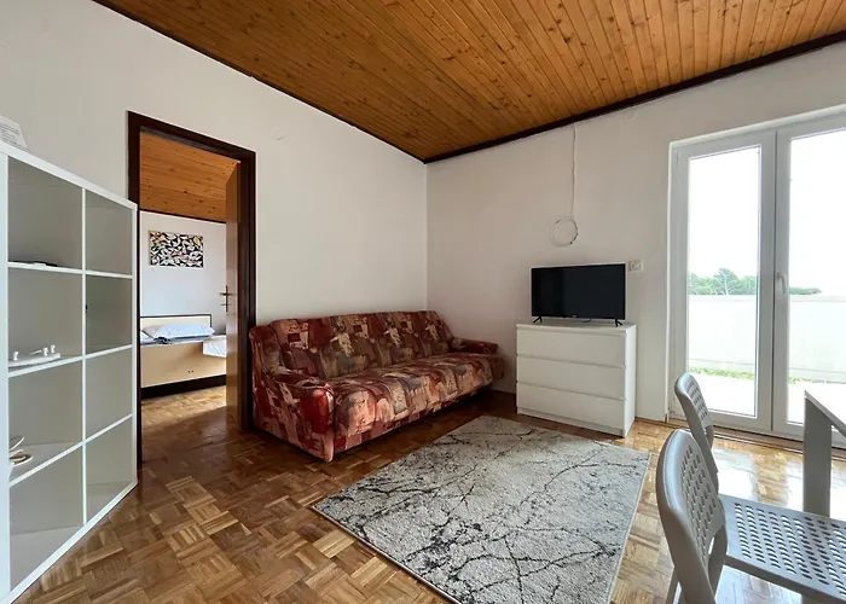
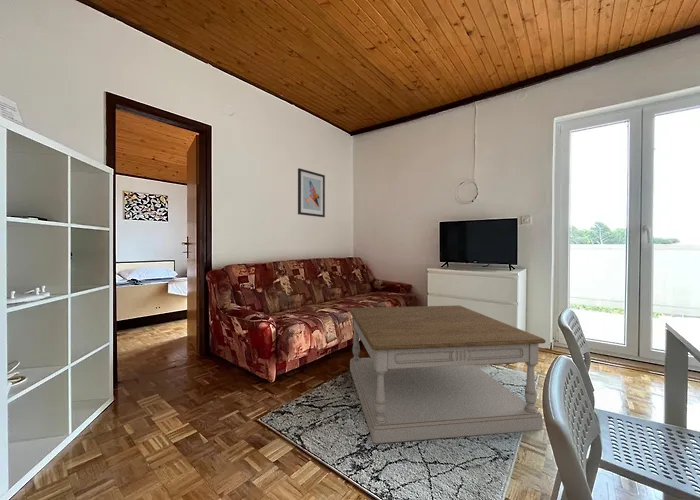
+ wall art [297,167,326,218]
+ coffee table [348,305,547,445]
